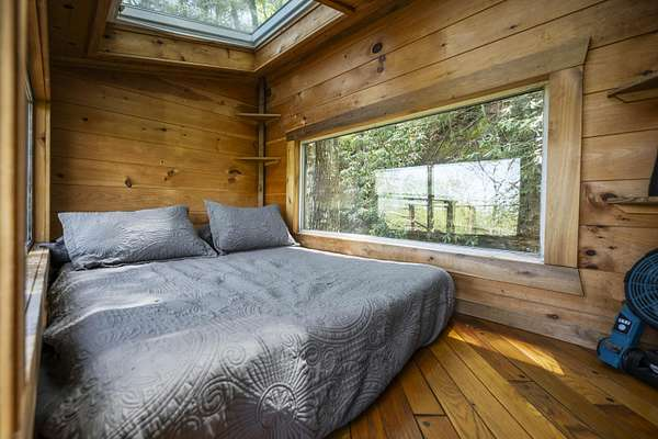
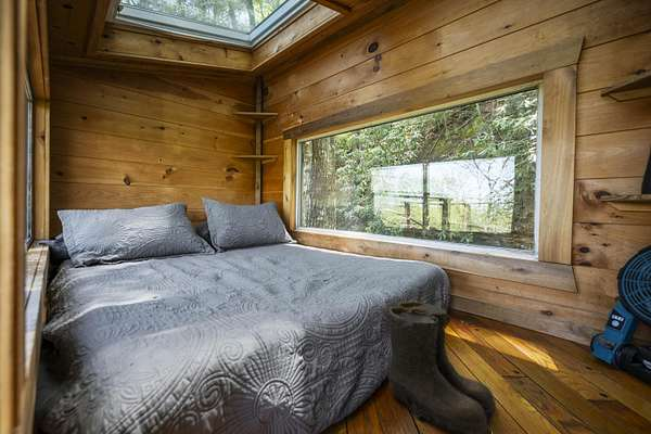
+ boots [387,301,497,434]
